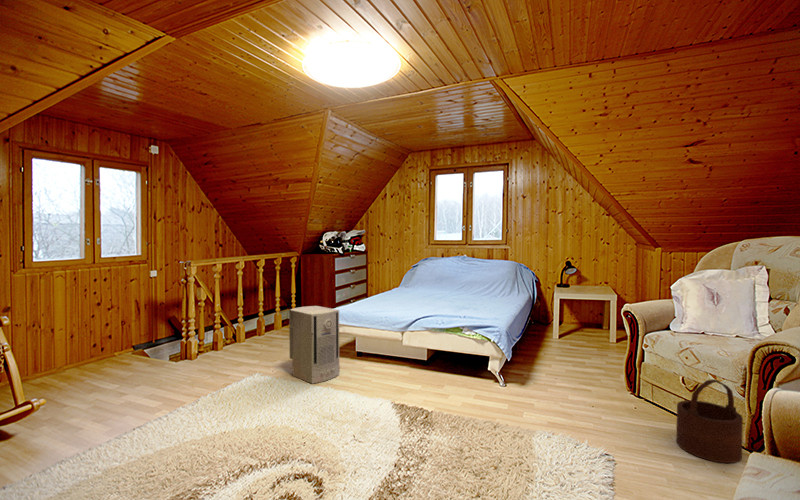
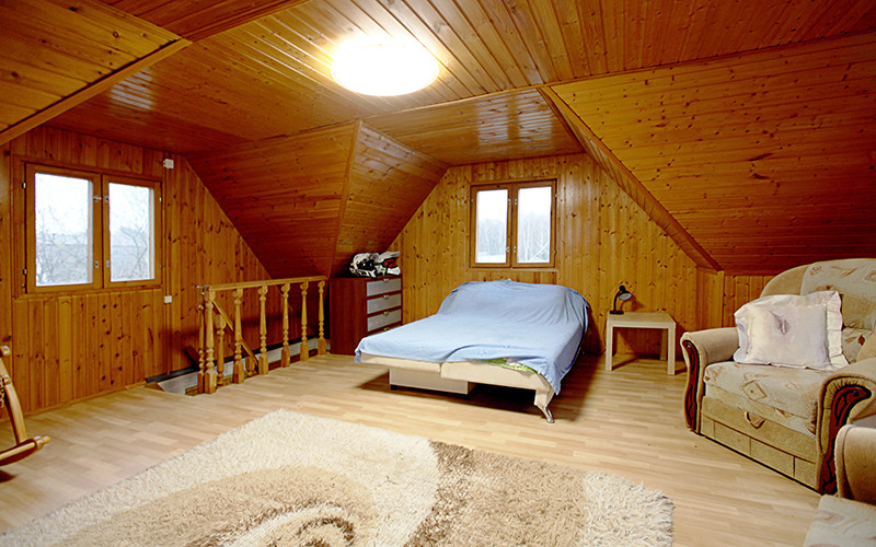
- wooden bucket [675,378,744,464]
- air purifier [288,305,340,385]
